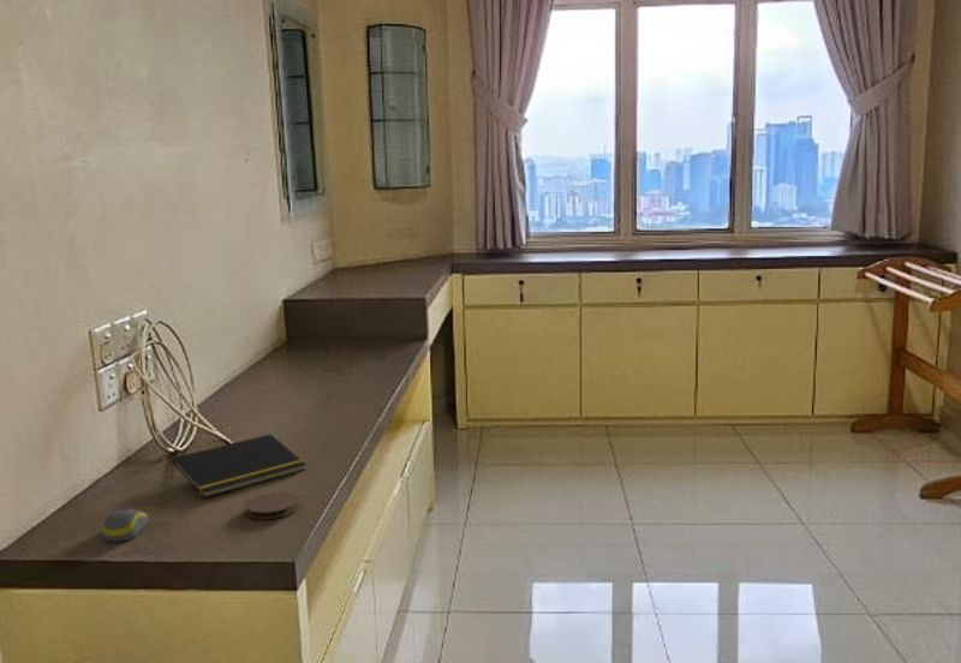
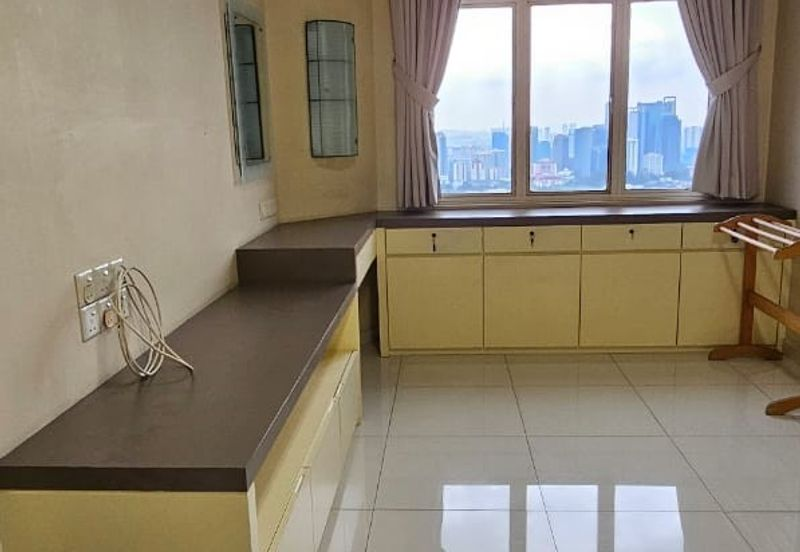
- notepad [171,434,308,498]
- coaster [244,491,299,520]
- computer mouse [101,508,149,543]
